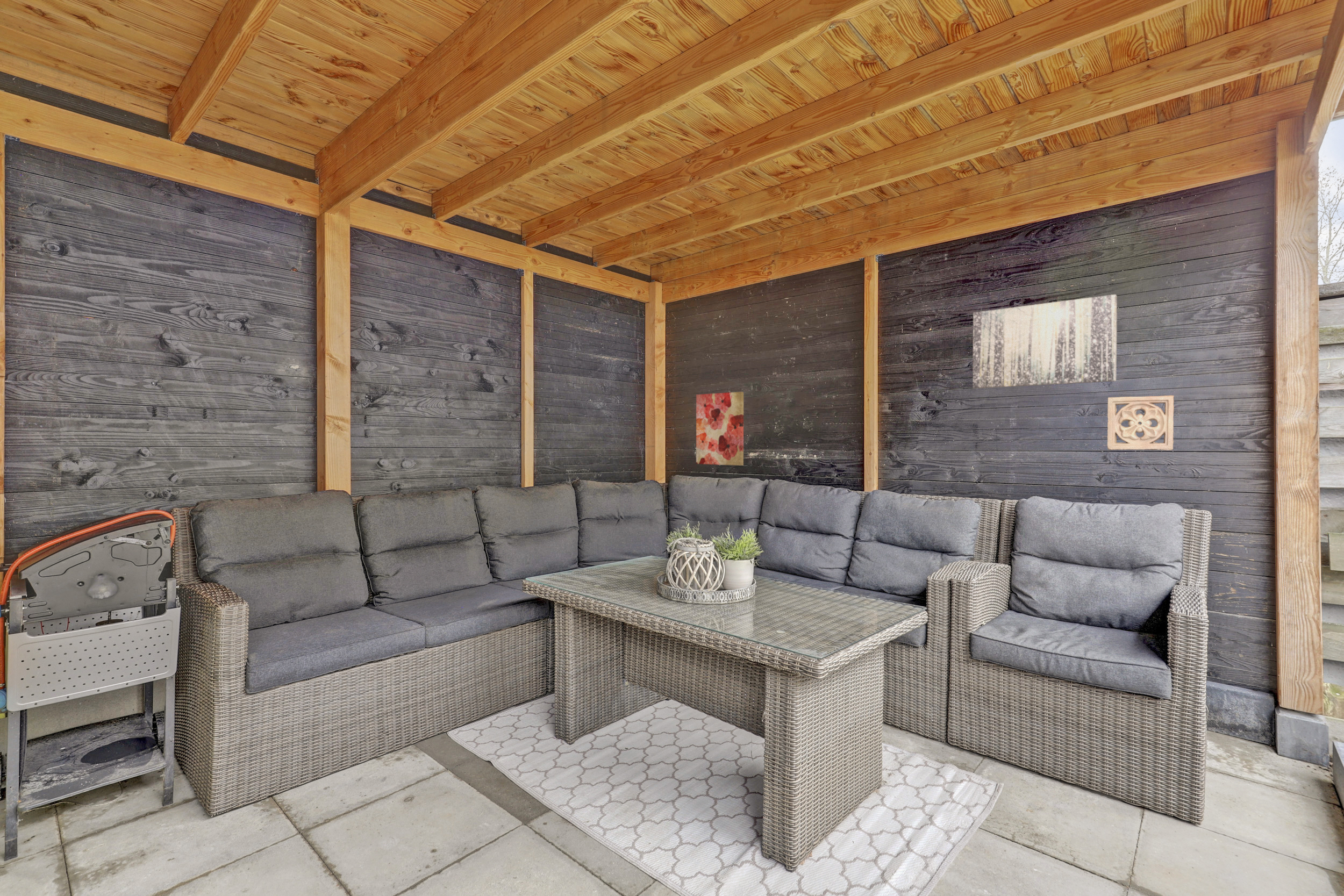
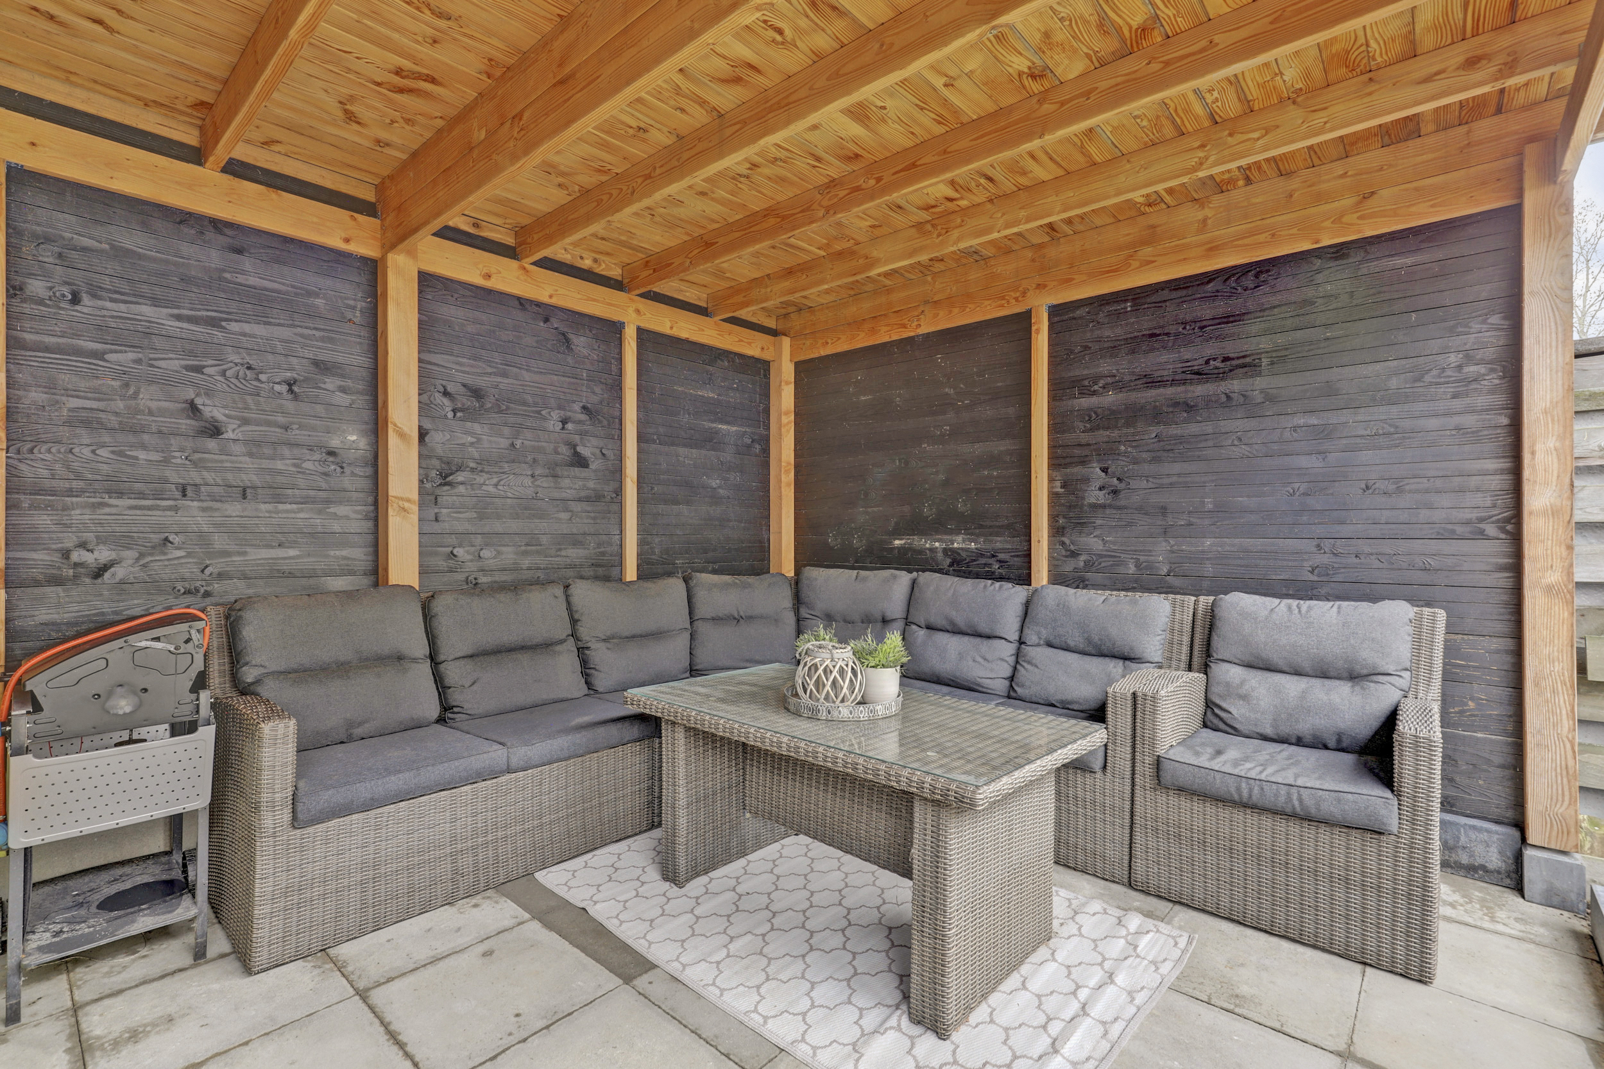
- wall art [972,294,1118,389]
- wall art [696,391,744,466]
- wall ornament [1107,395,1175,451]
